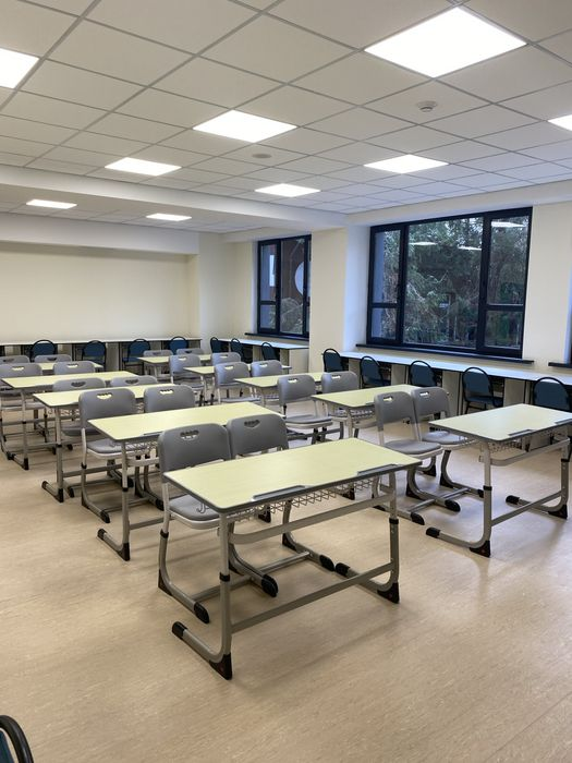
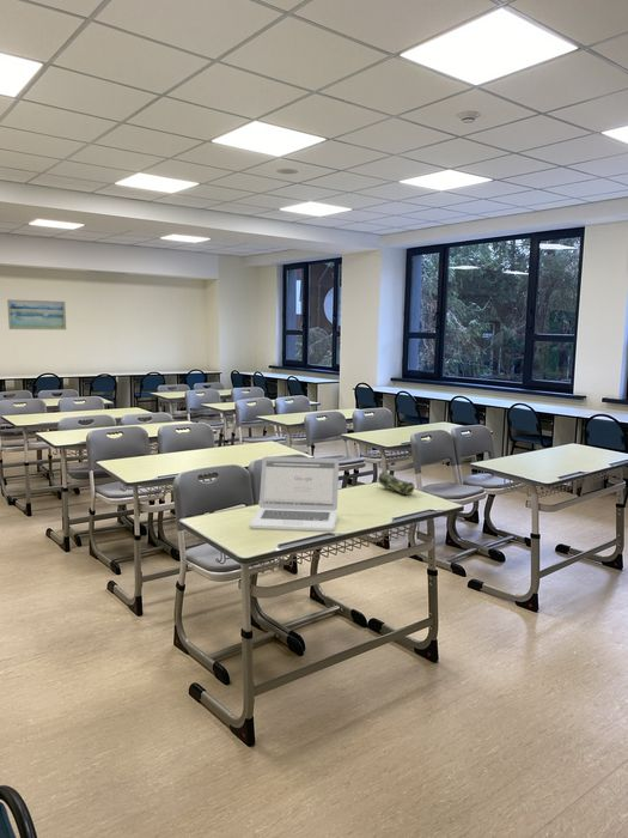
+ wall art [6,298,67,330]
+ laptop [249,455,340,532]
+ pencil case [377,470,415,497]
